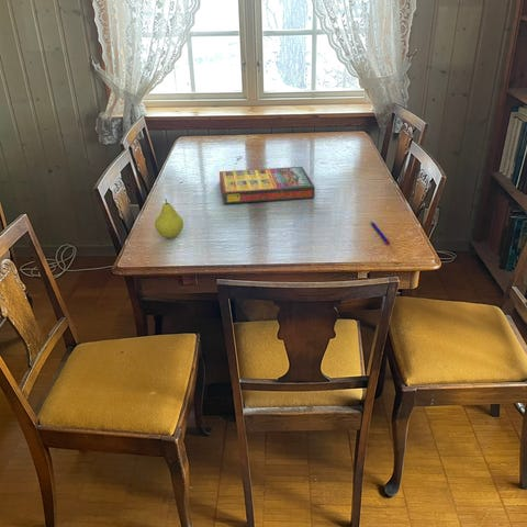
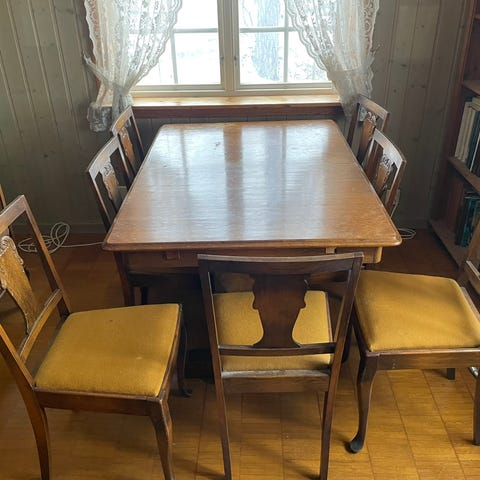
- fruit [154,198,184,239]
- game compilation box [218,166,315,205]
- pen [369,220,391,246]
